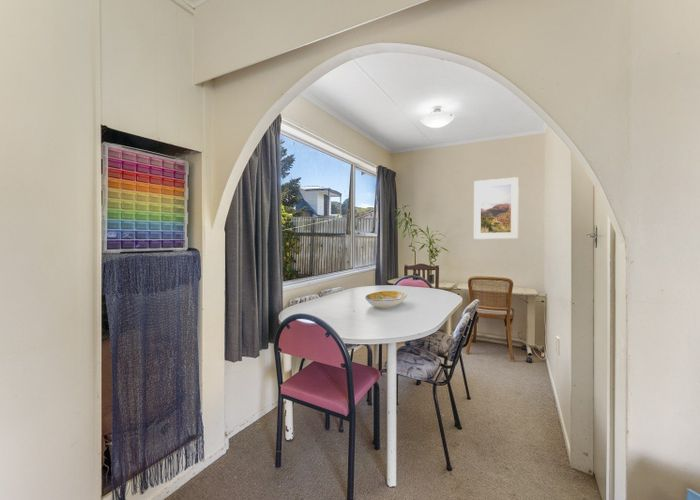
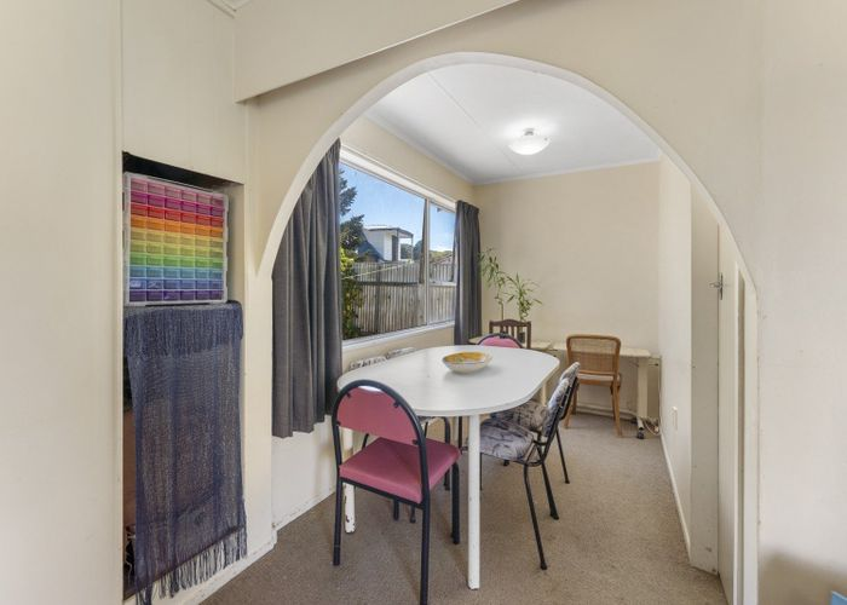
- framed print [473,176,520,240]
